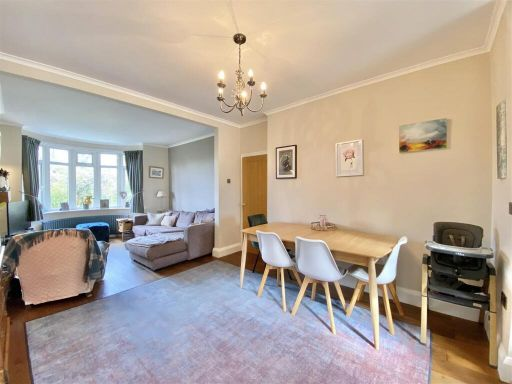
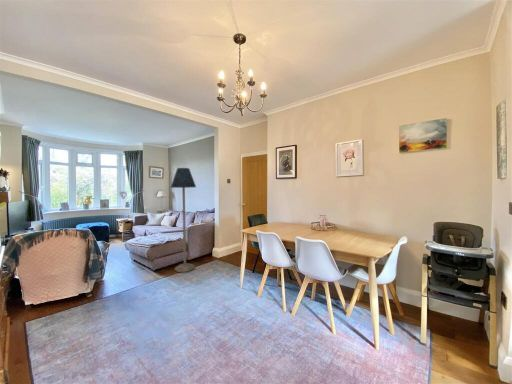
+ floor lamp [170,167,197,273]
